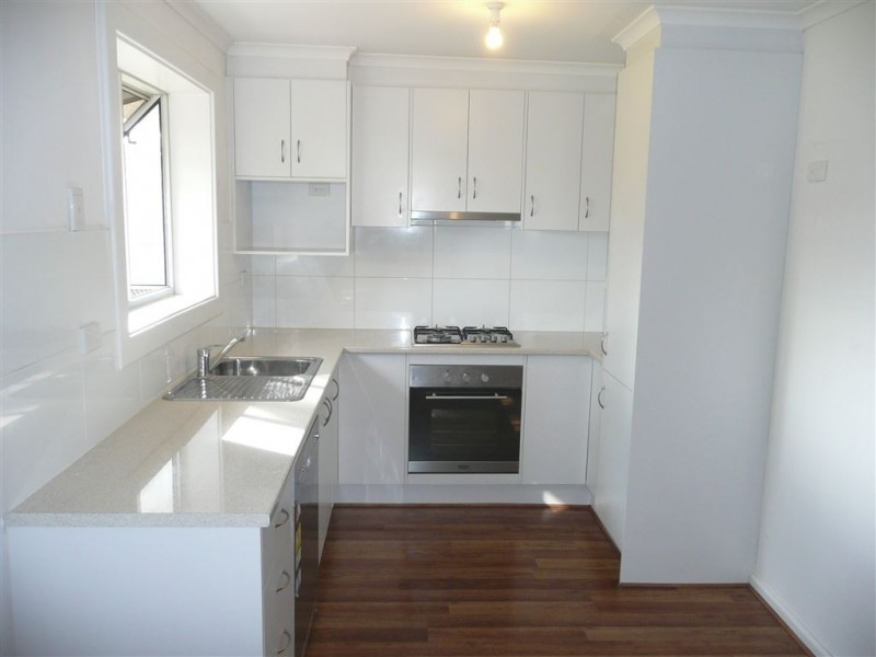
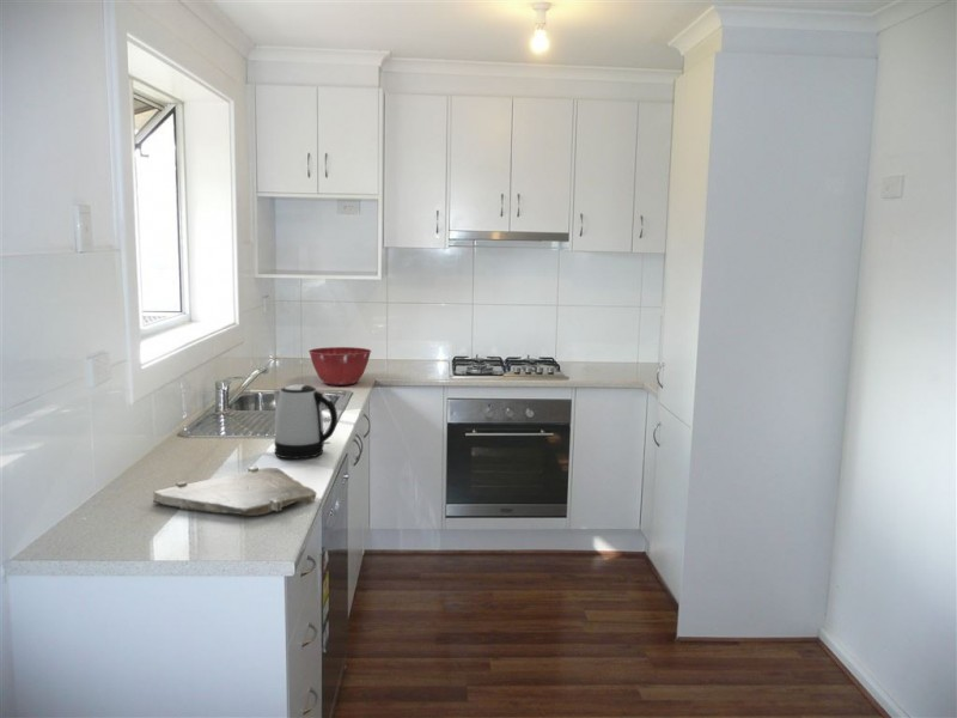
+ cutting board [152,466,317,517]
+ mixing bowl [307,346,372,387]
+ kettle [273,384,339,460]
